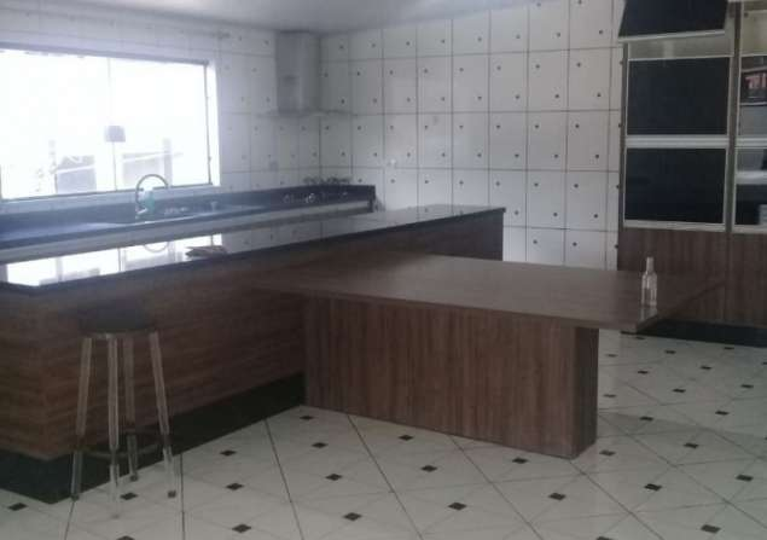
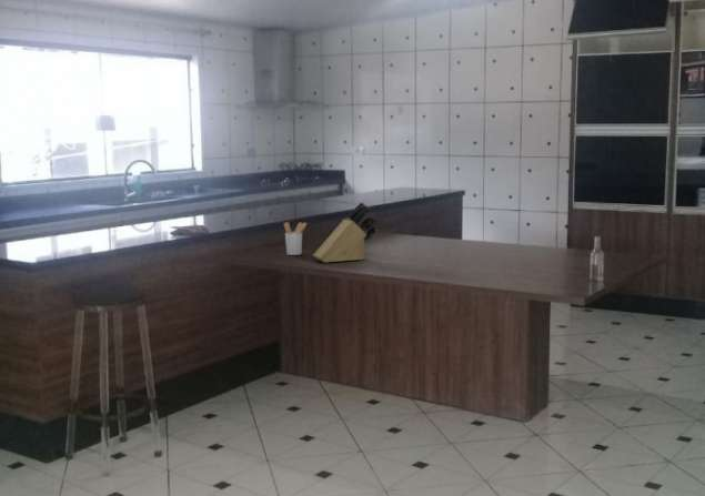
+ utensil holder [283,221,308,256]
+ knife block [312,201,380,264]
